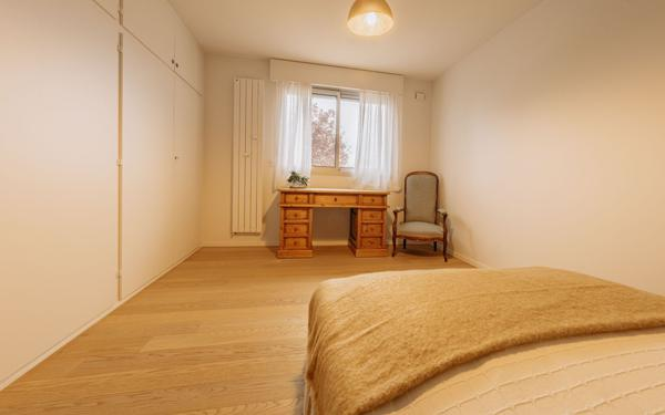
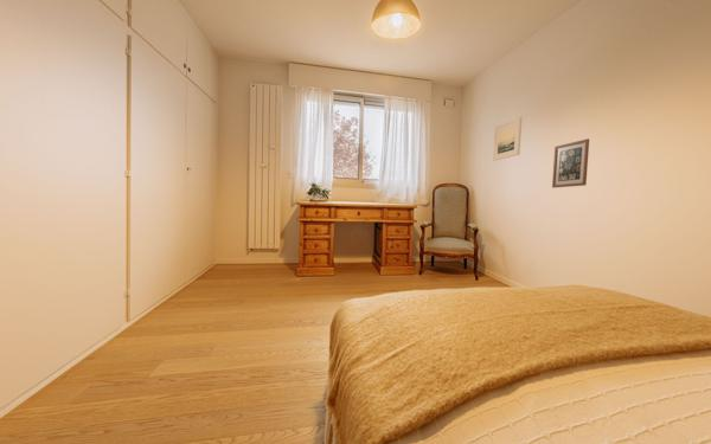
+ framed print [492,116,523,162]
+ wall art [551,137,590,188]
